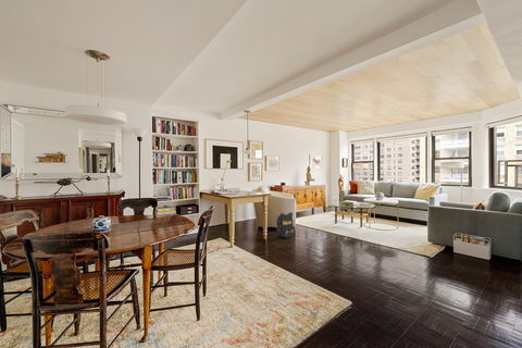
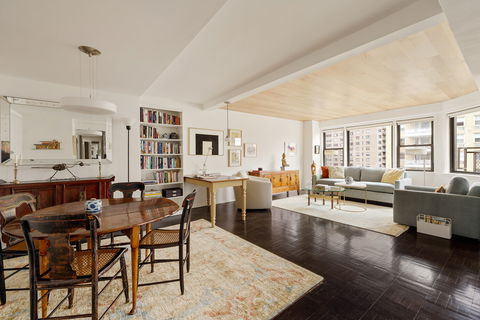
- backpack [275,211,296,239]
